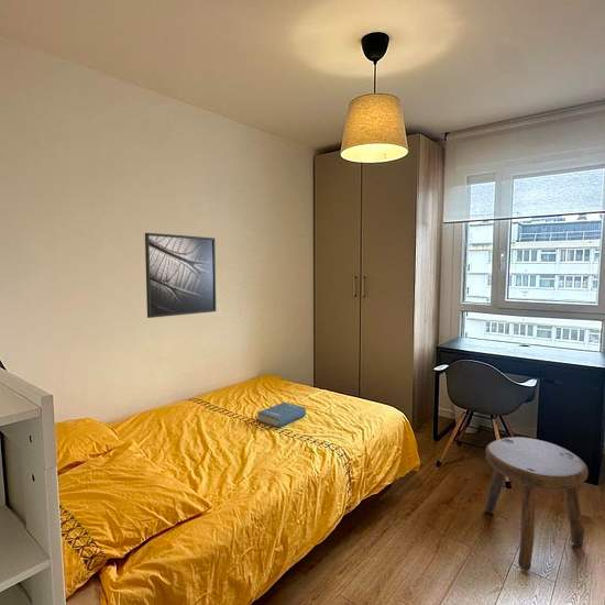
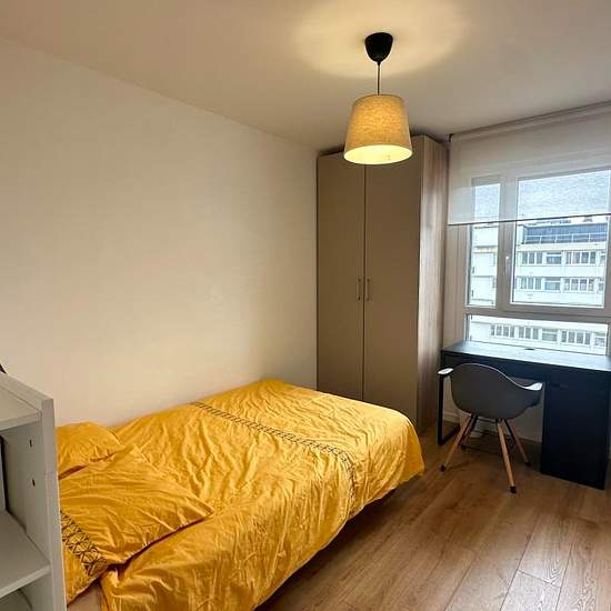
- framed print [144,232,217,319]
- stool [484,436,590,572]
- hardback book [256,402,307,429]
